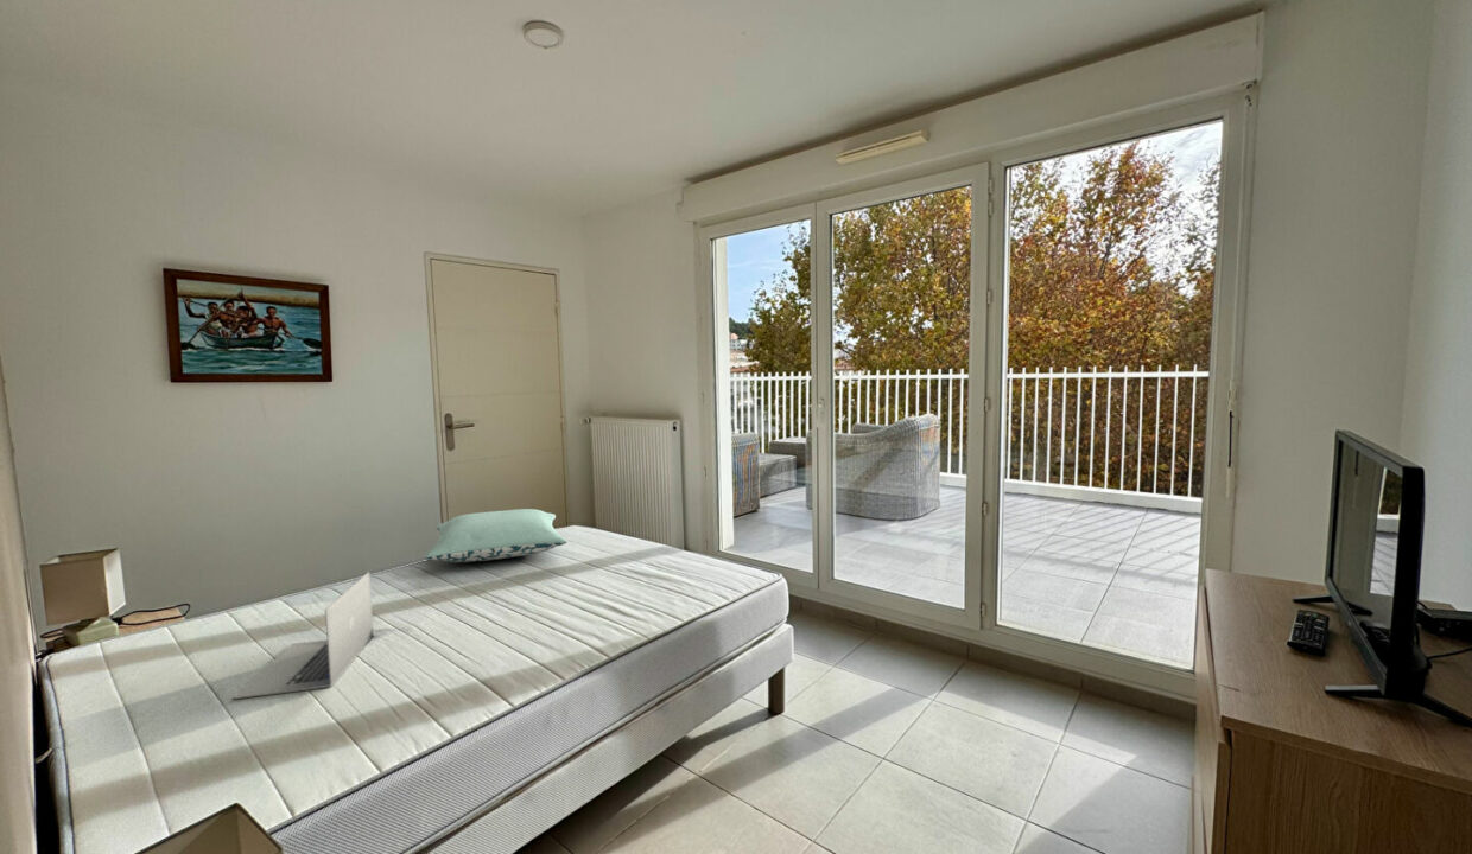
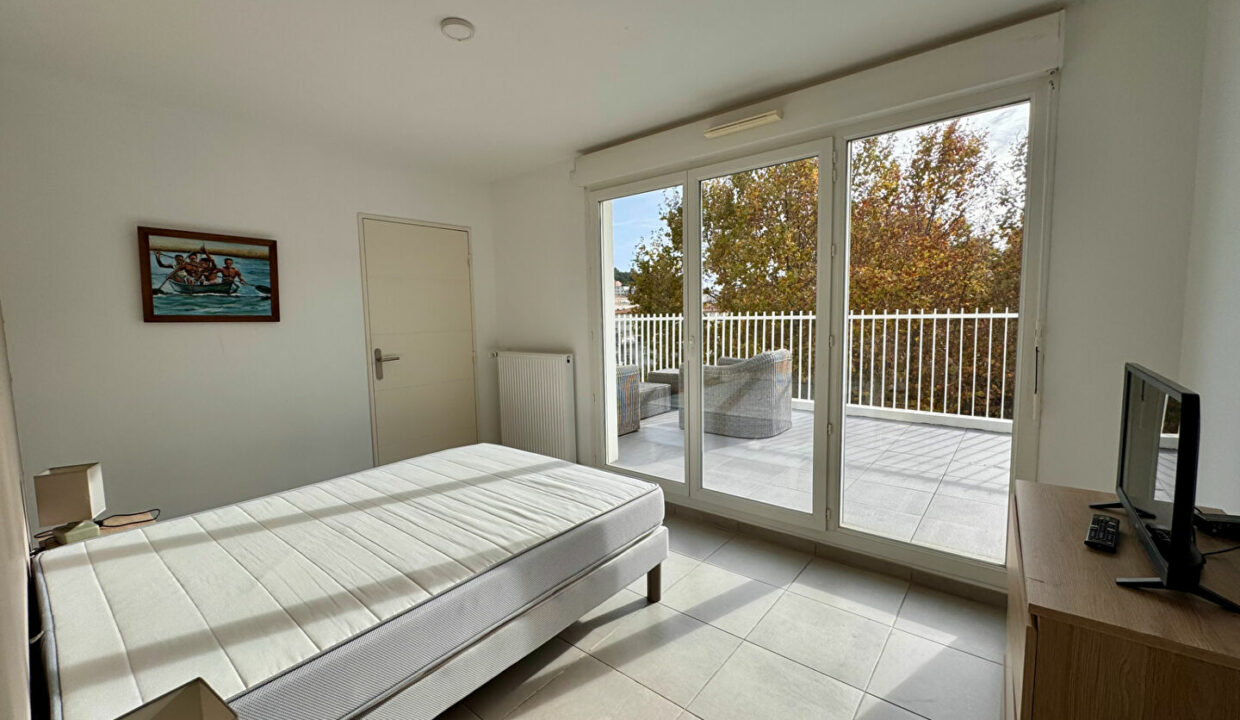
- pillow [424,508,569,563]
- laptop [231,571,374,701]
